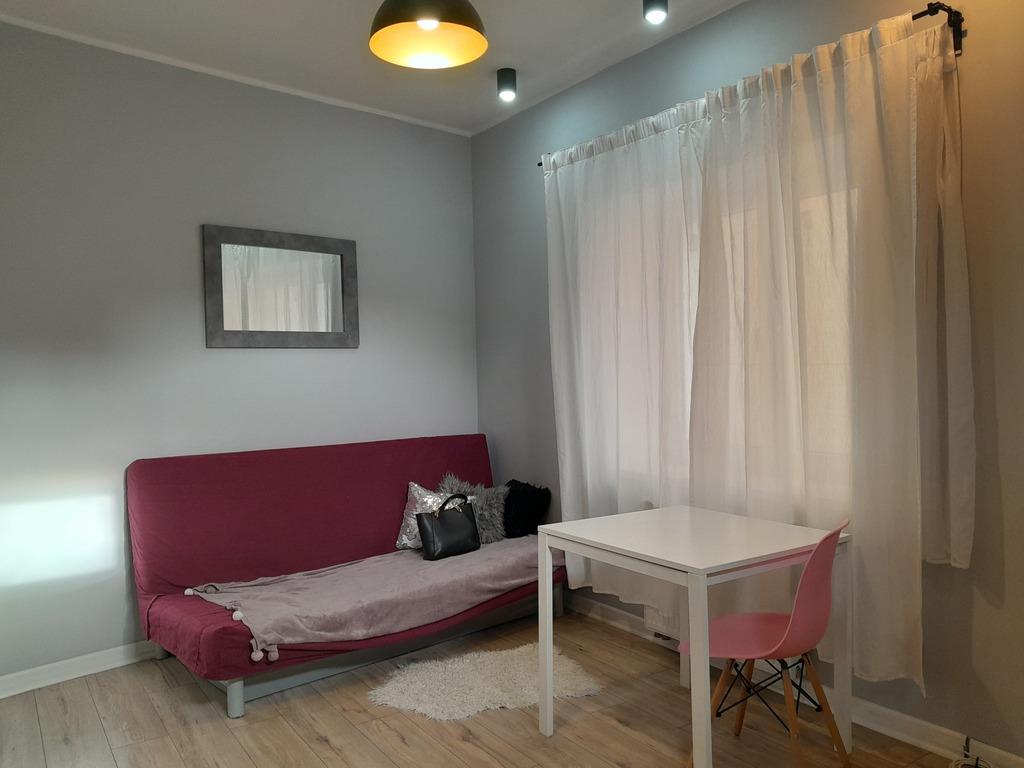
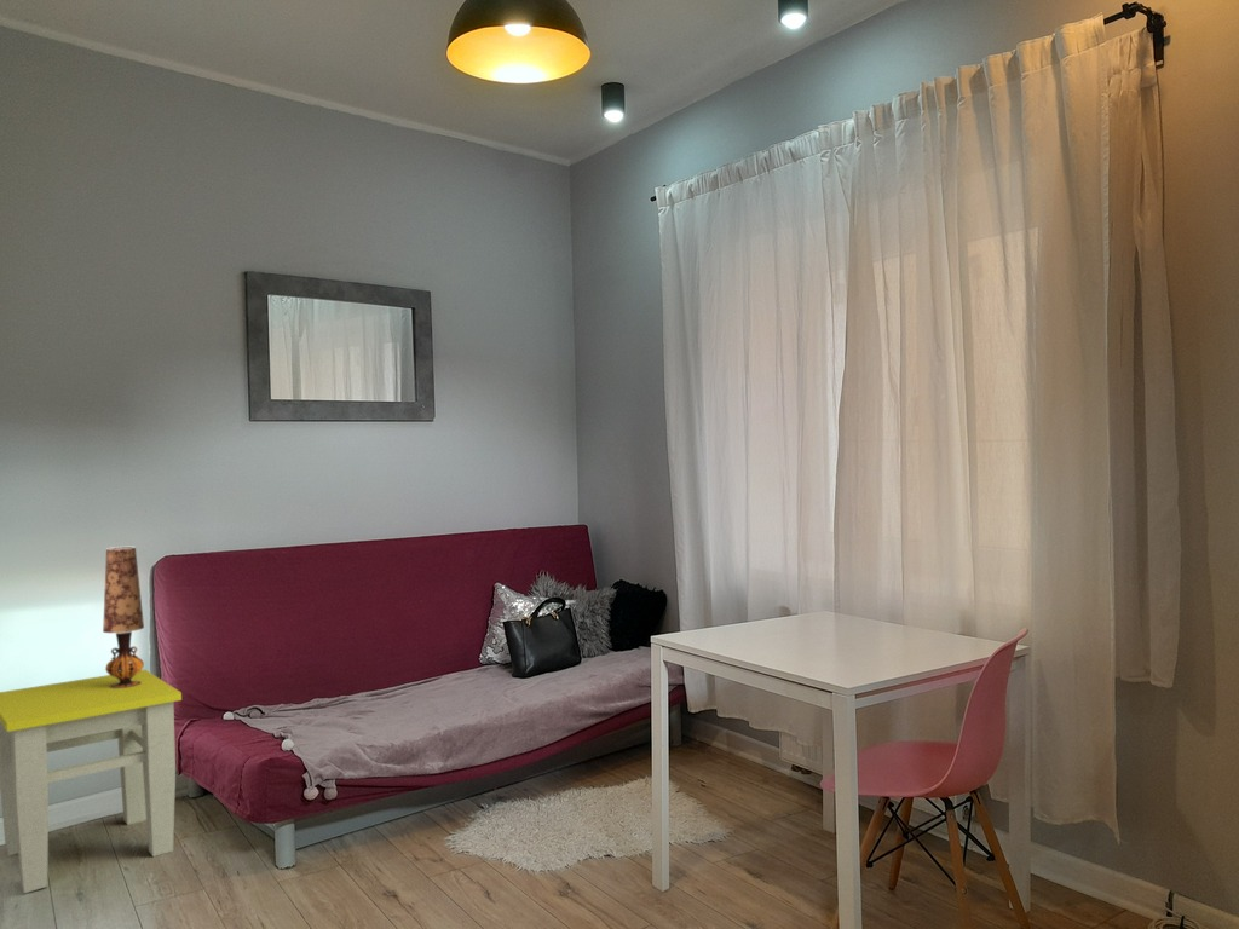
+ table lamp [102,546,145,688]
+ stool [0,668,183,894]
